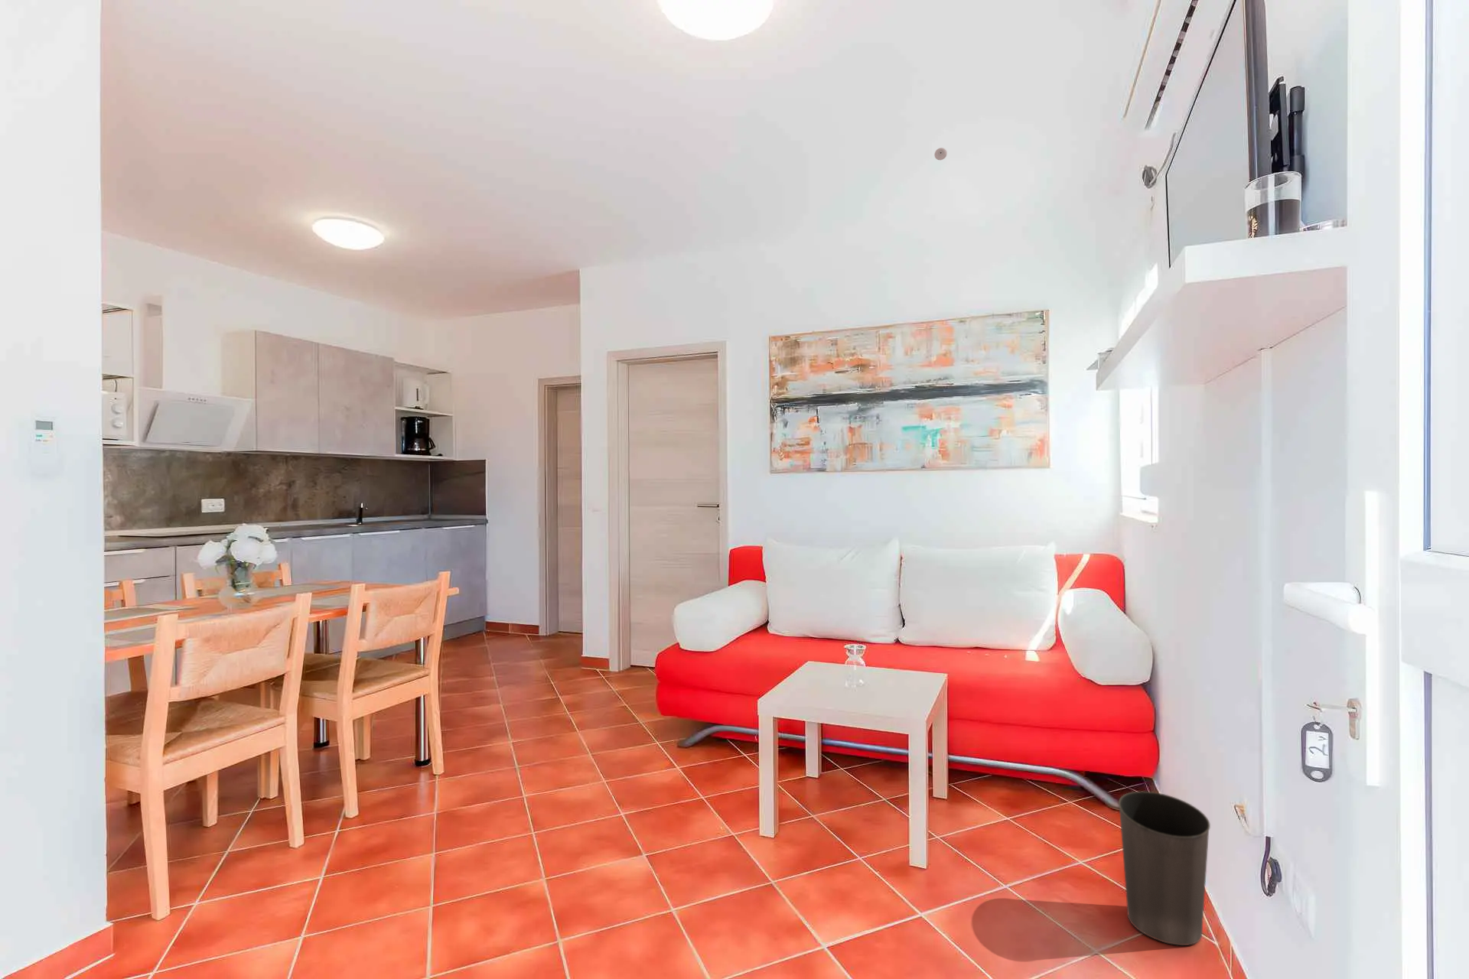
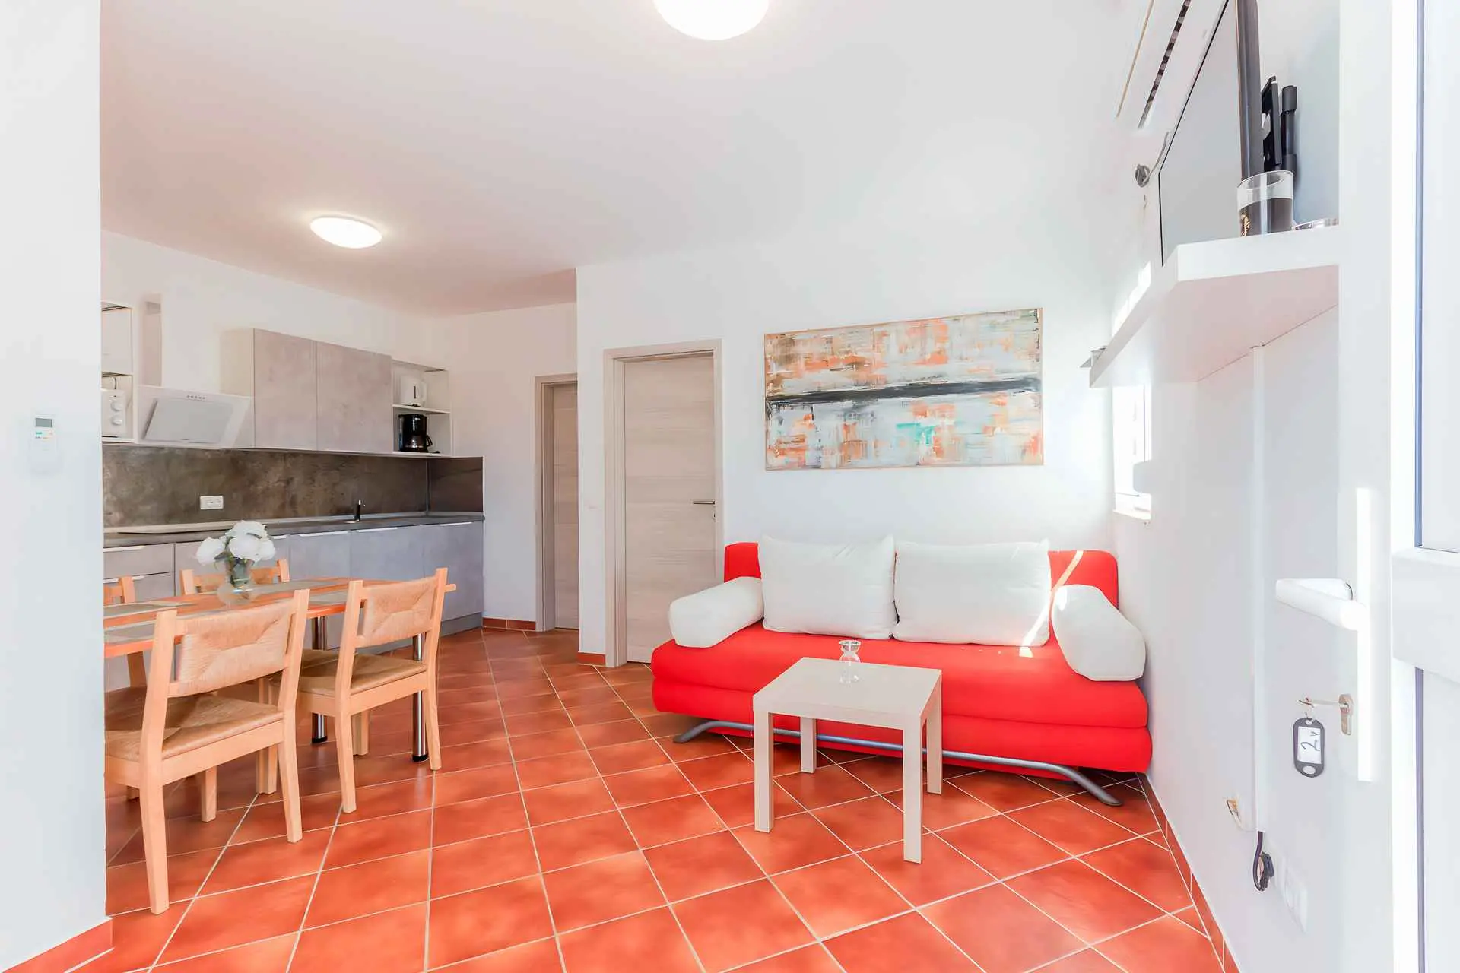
- waste basket [1118,791,1211,946]
- smoke detector [933,146,948,161]
